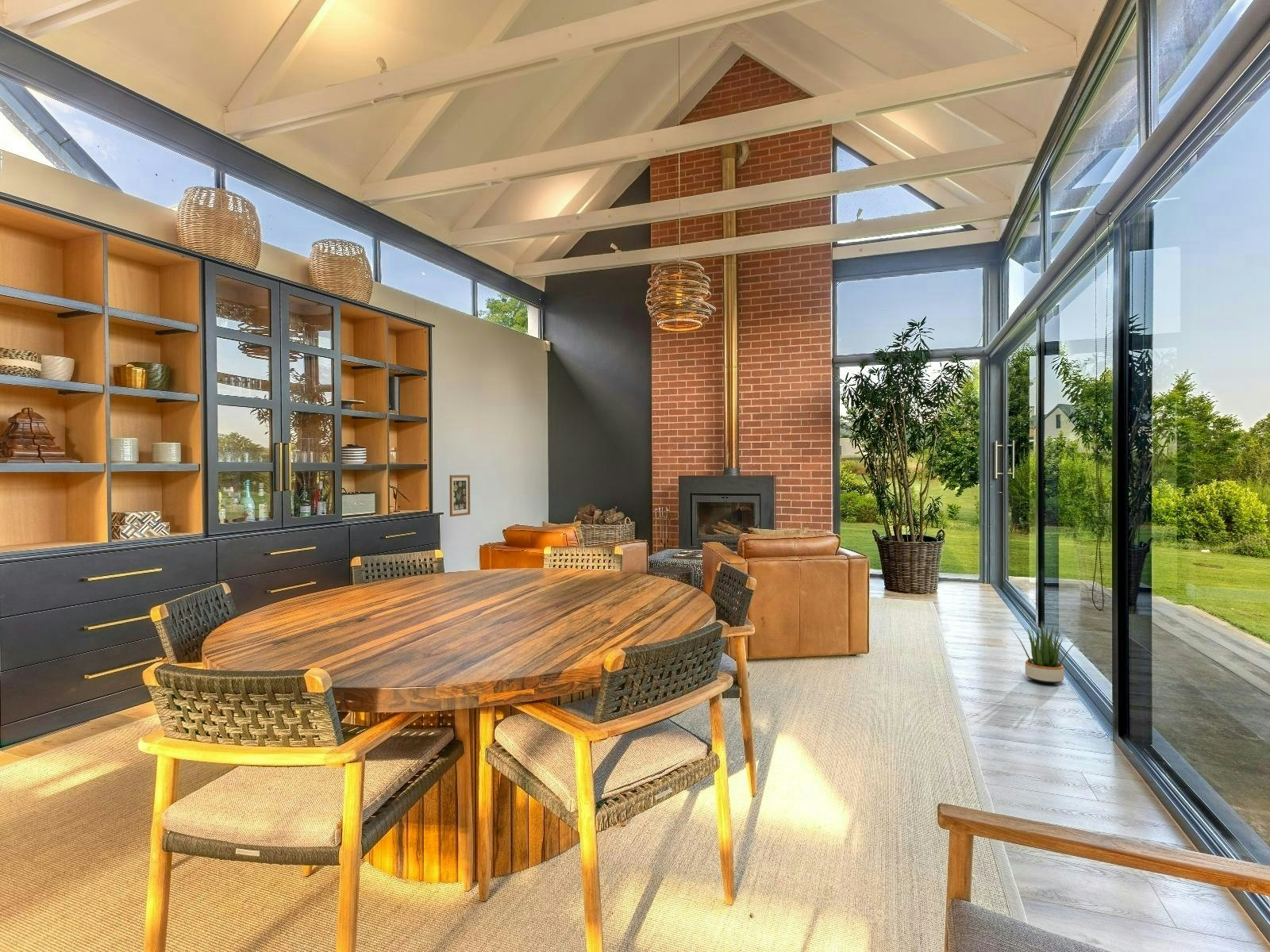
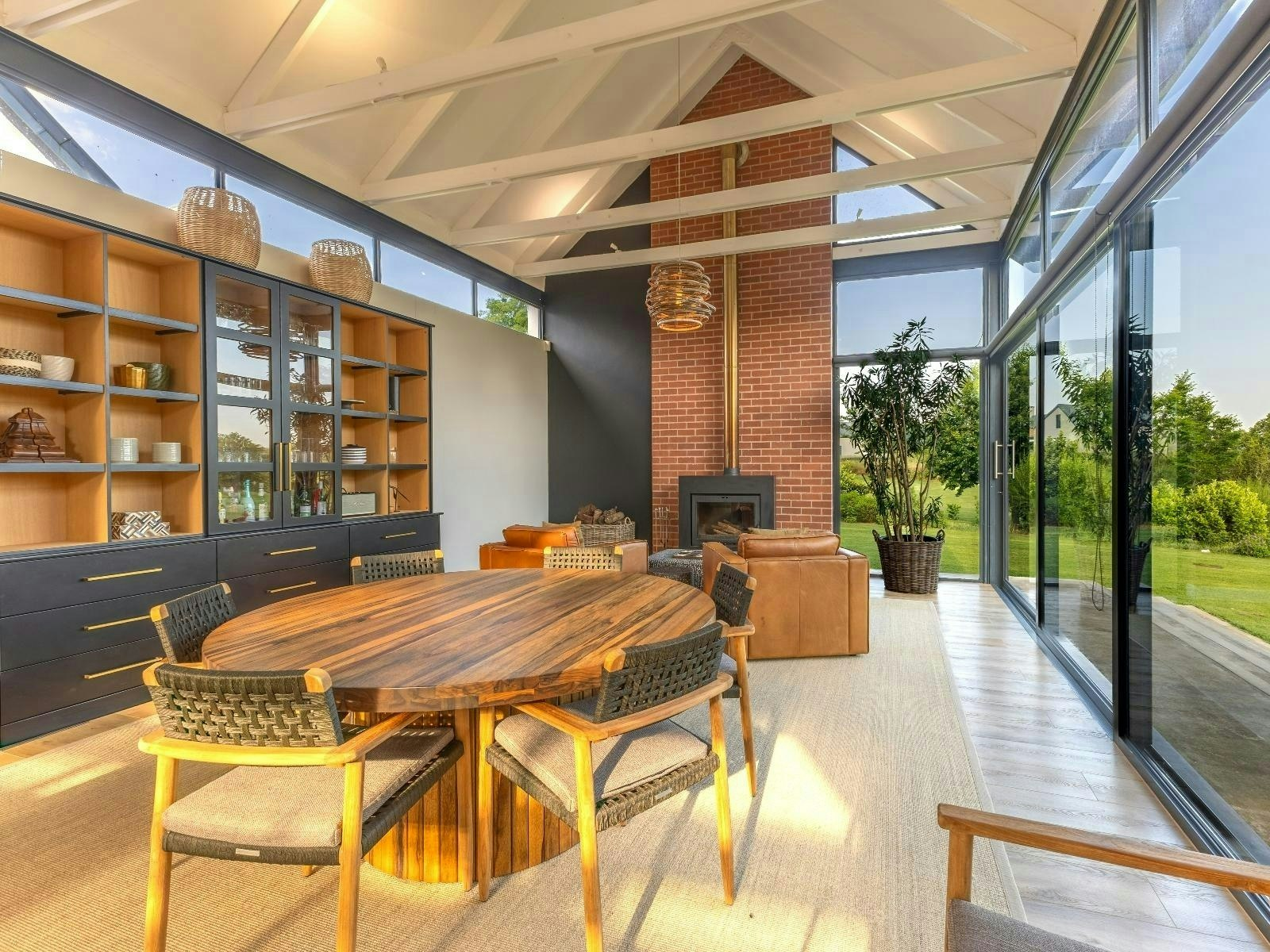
- wall art [449,474,471,517]
- potted plant [1009,620,1082,685]
